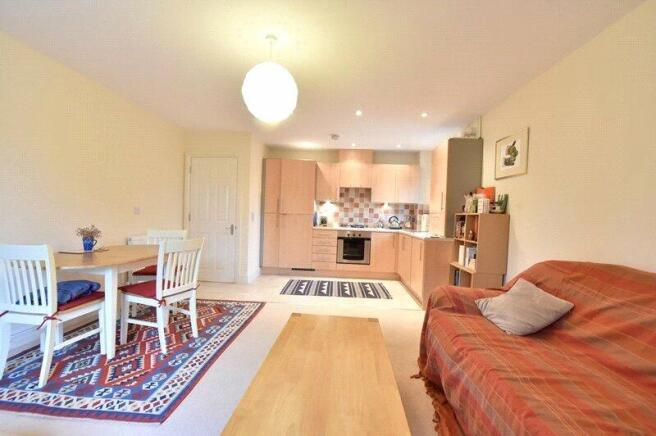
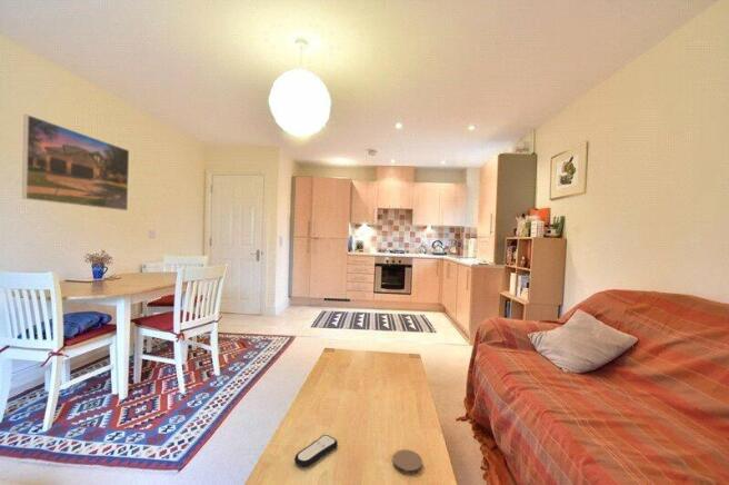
+ coaster [391,448,423,476]
+ remote control [293,434,339,468]
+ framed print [21,113,130,211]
